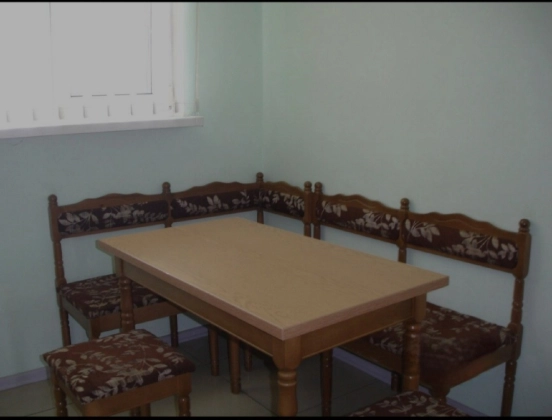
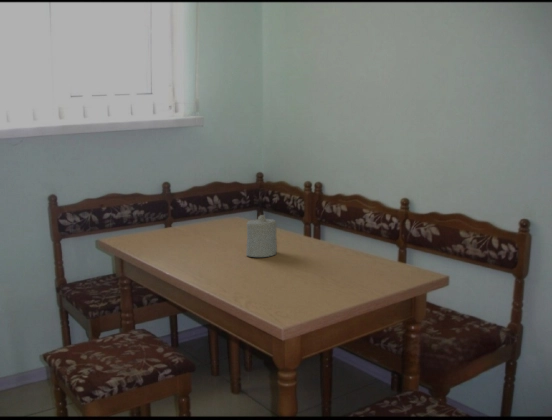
+ candle [245,214,278,258]
